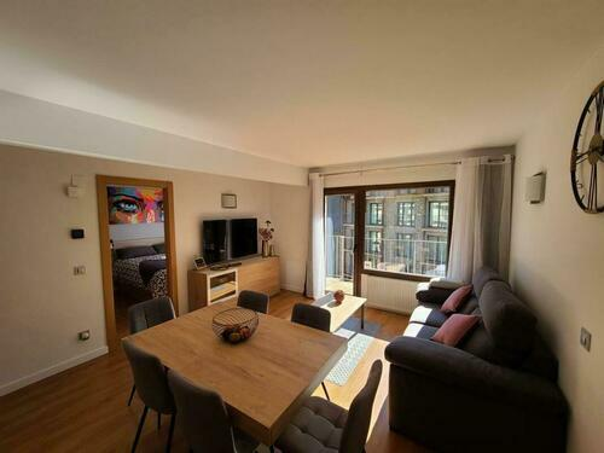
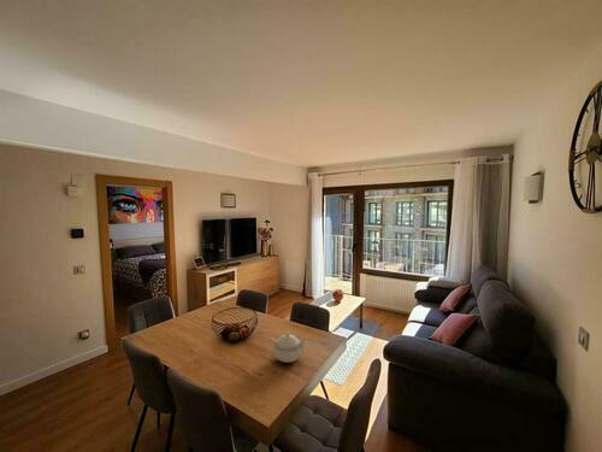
+ teapot [266,330,307,364]
